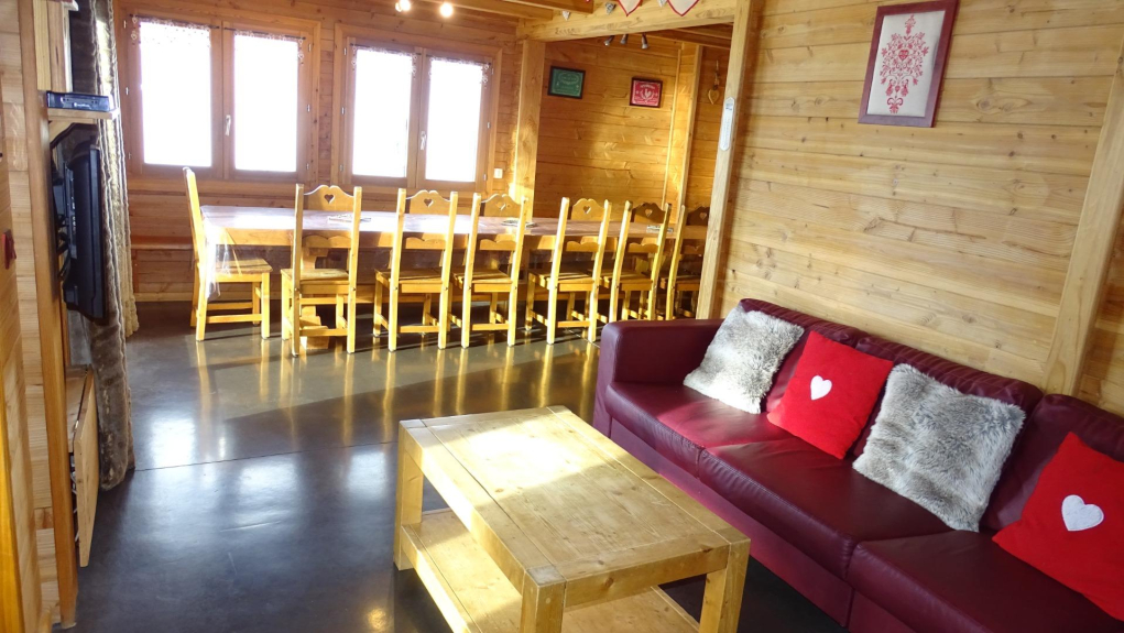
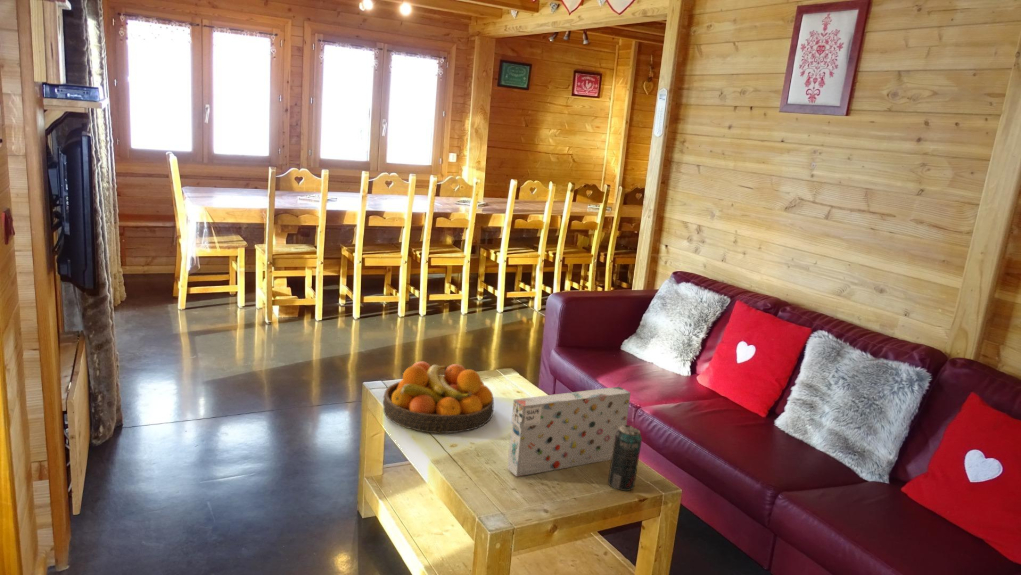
+ board game [507,386,631,477]
+ beverage can [607,424,643,492]
+ fruit bowl [382,360,495,434]
